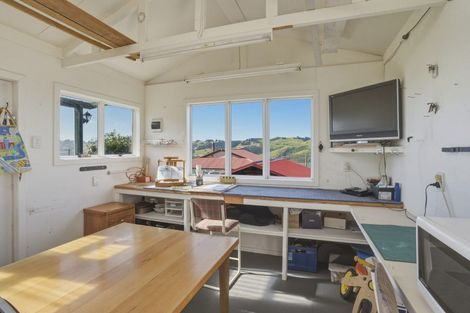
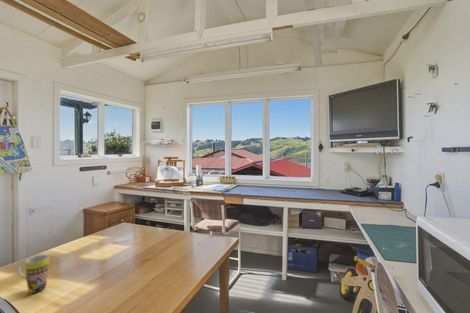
+ mug [17,254,49,294]
